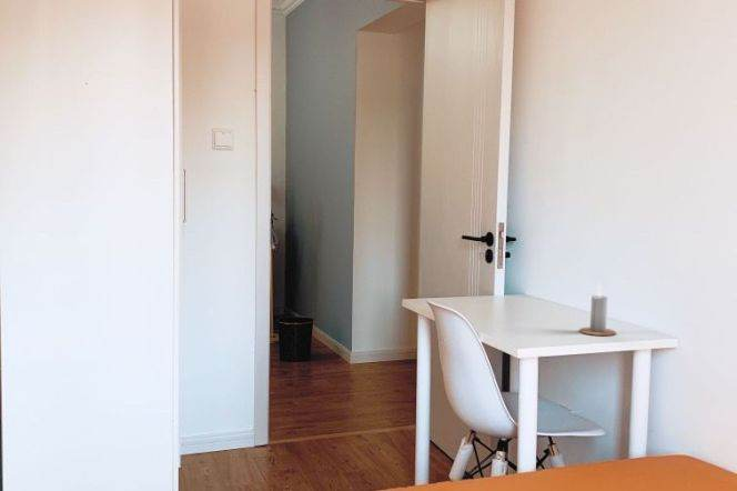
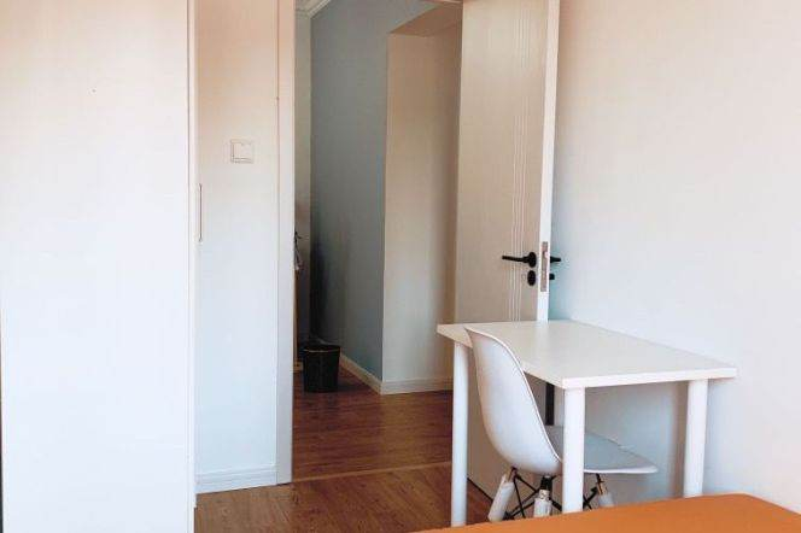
- candle [578,281,617,337]
